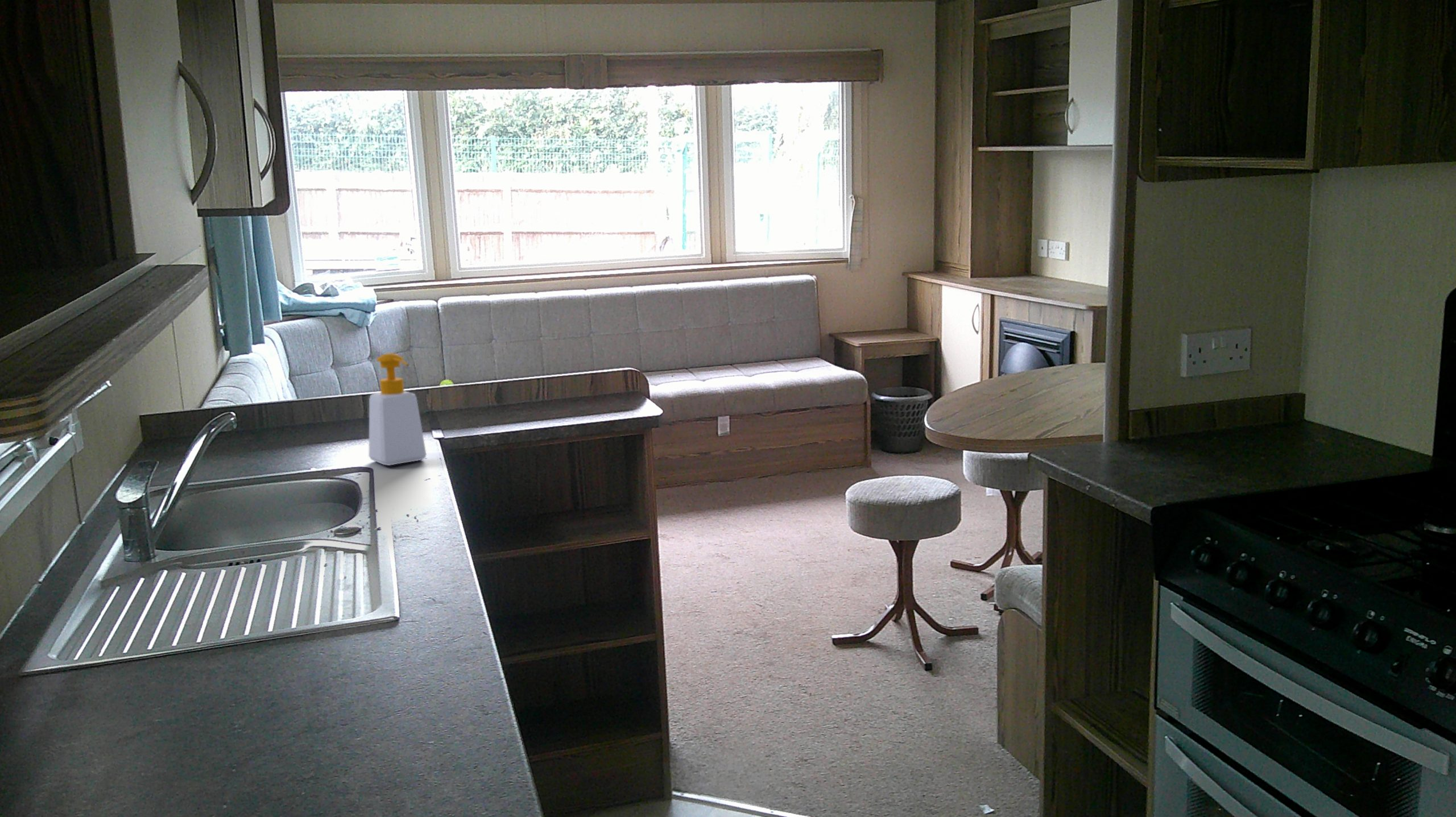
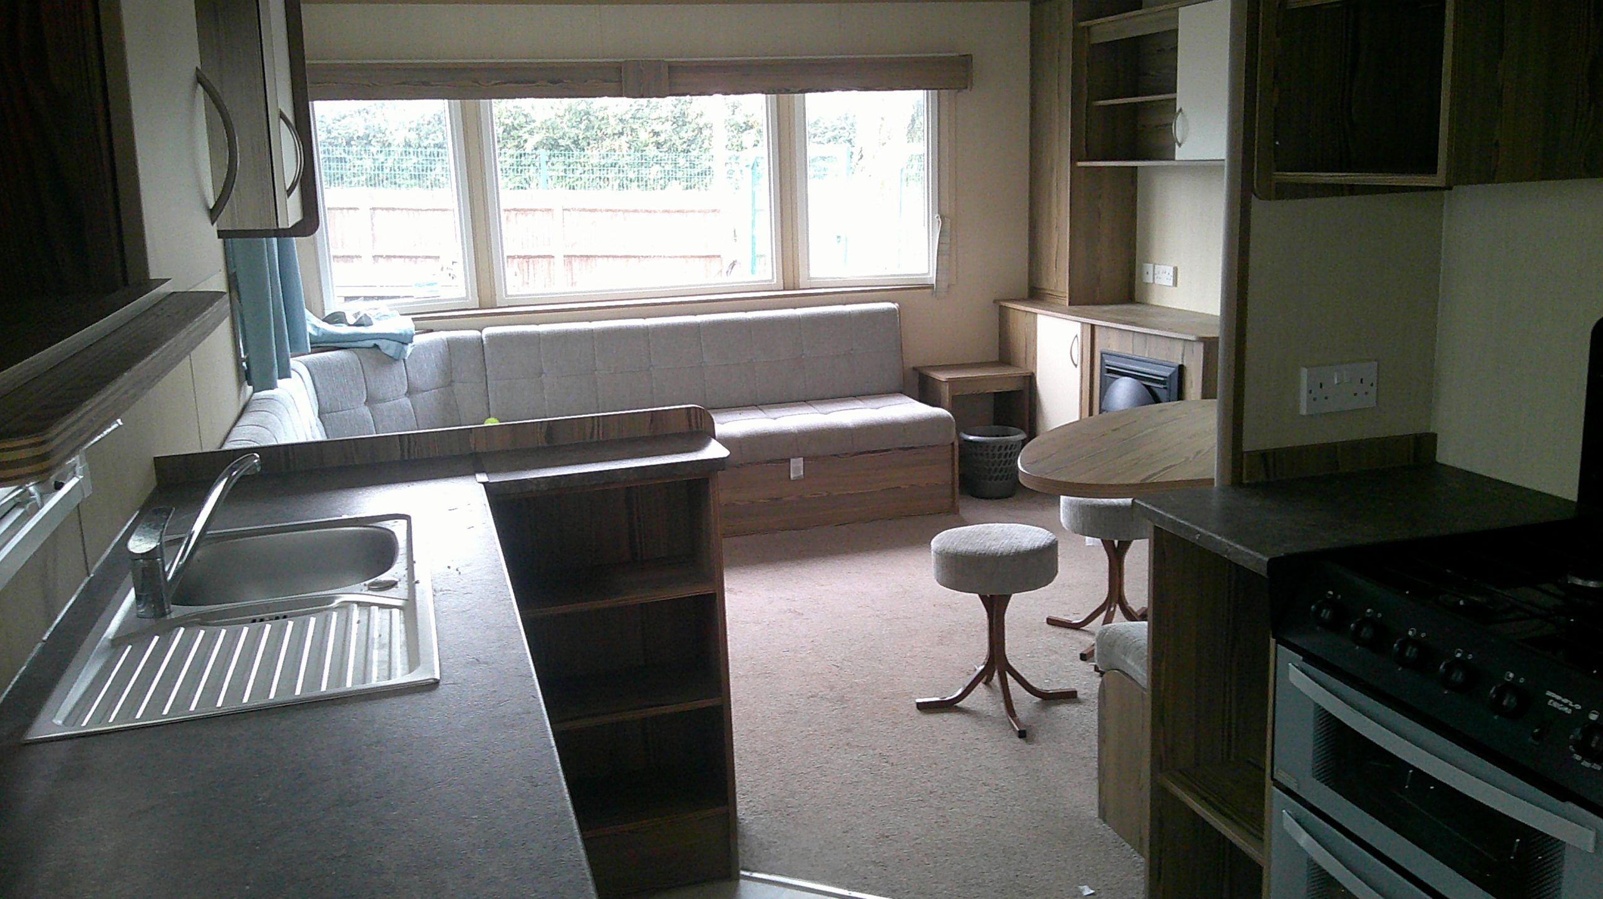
- soap bottle [368,352,427,466]
